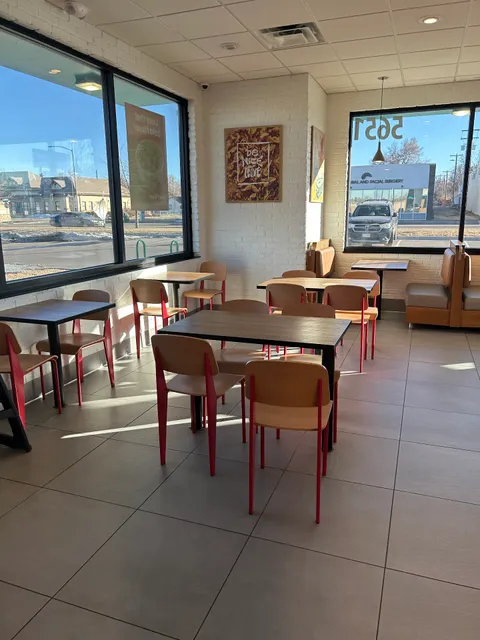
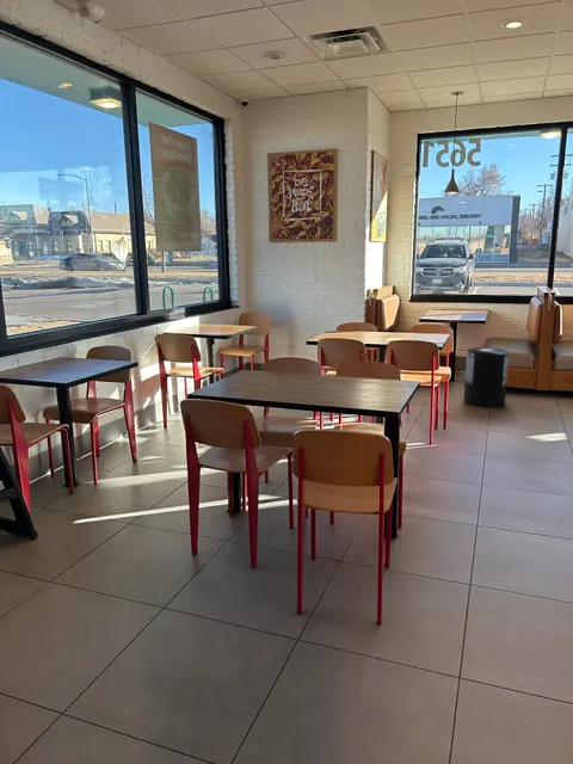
+ trash can [463,346,510,409]
